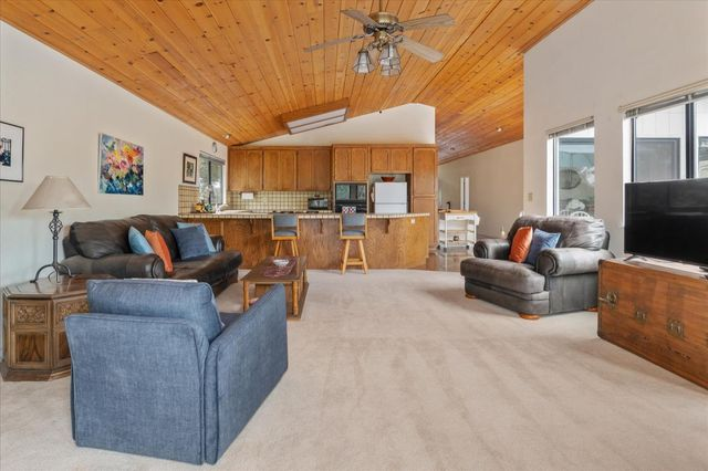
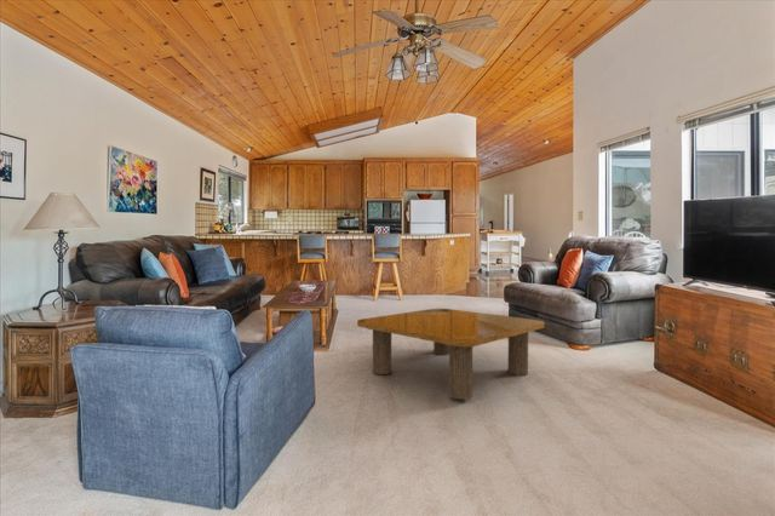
+ coffee table [356,308,545,400]
